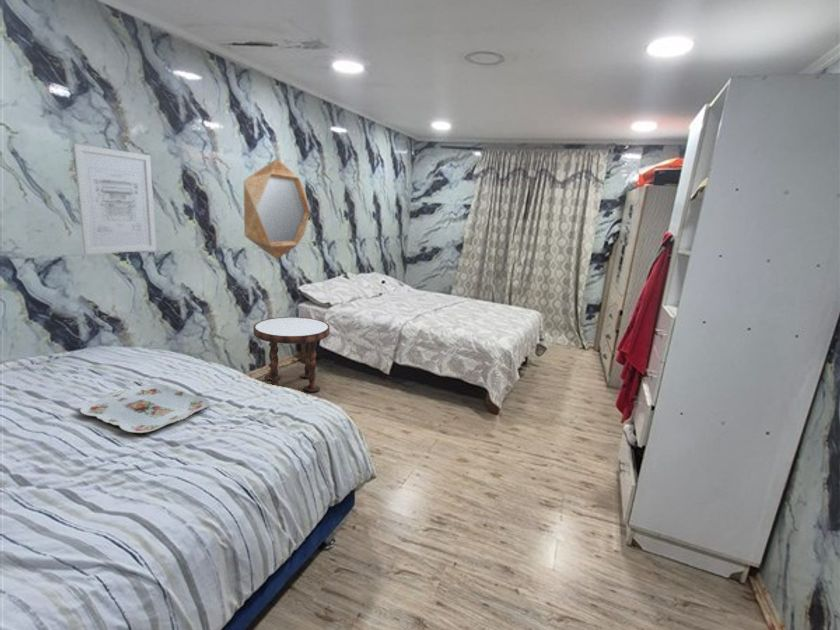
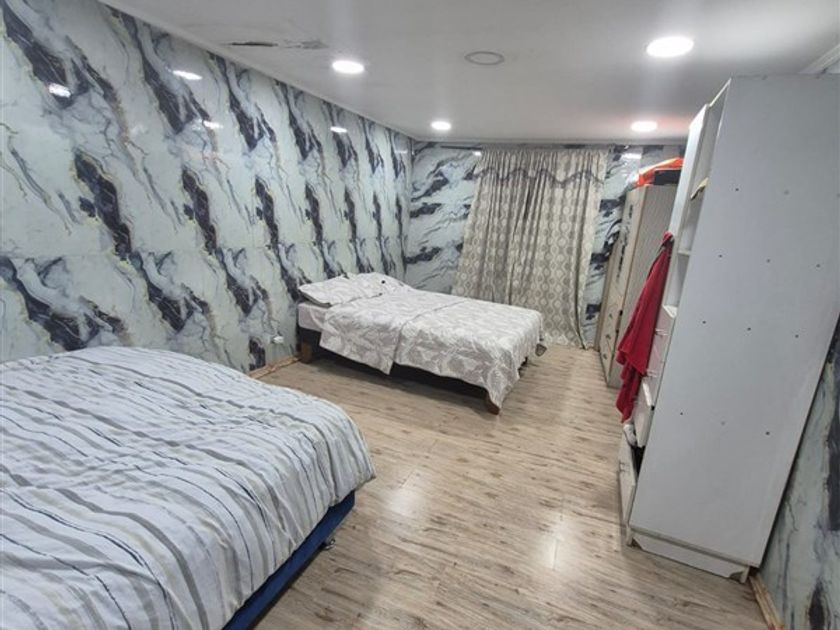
- wall art [72,143,157,255]
- serving tray [79,383,210,434]
- side table [253,316,331,393]
- home mirror [243,158,311,261]
